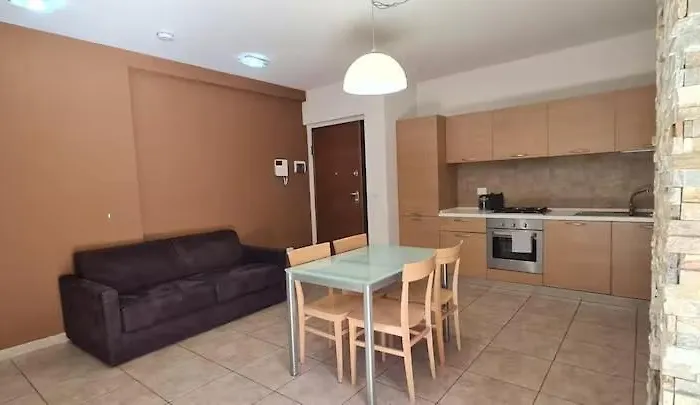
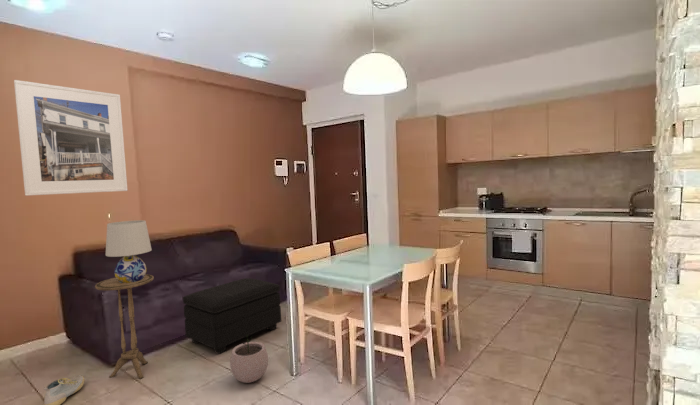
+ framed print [13,79,128,197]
+ table lamp [105,219,153,283]
+ plant pot [229,336,269,384]
+ side table [94,273,155,380]
+ footstool [182,277,282,355]
+ shoe [43,374,86,405]
